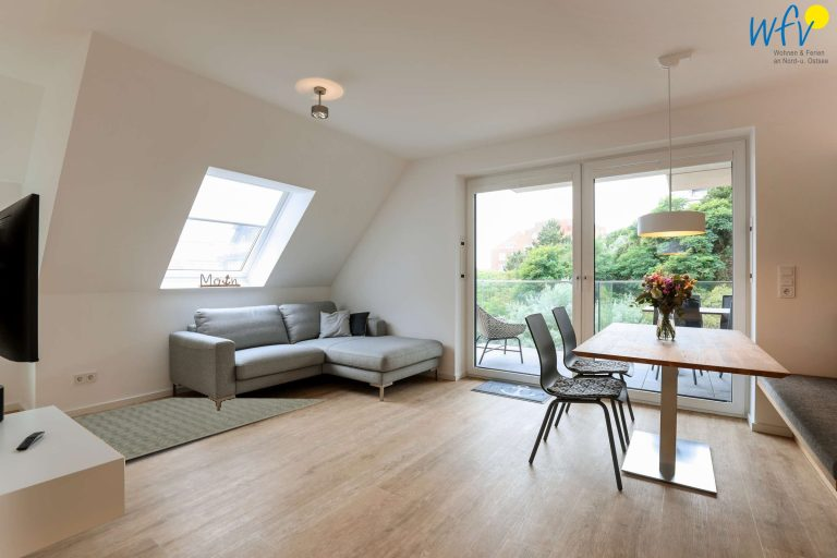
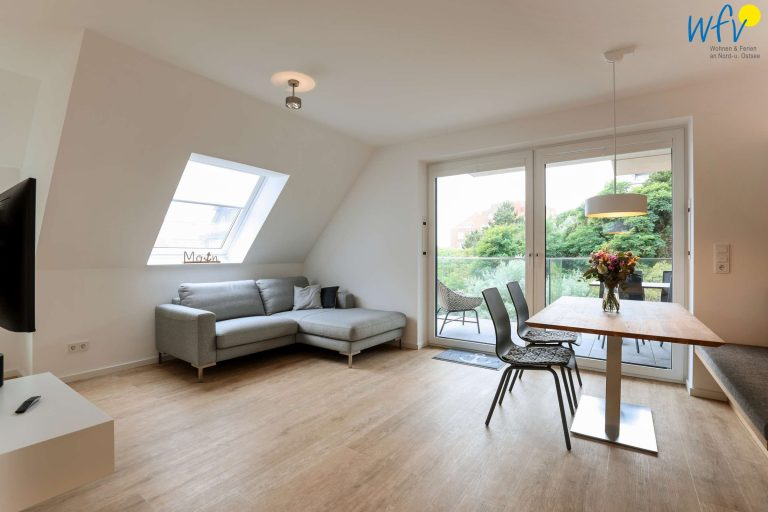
- rug [73,397,328,461]
